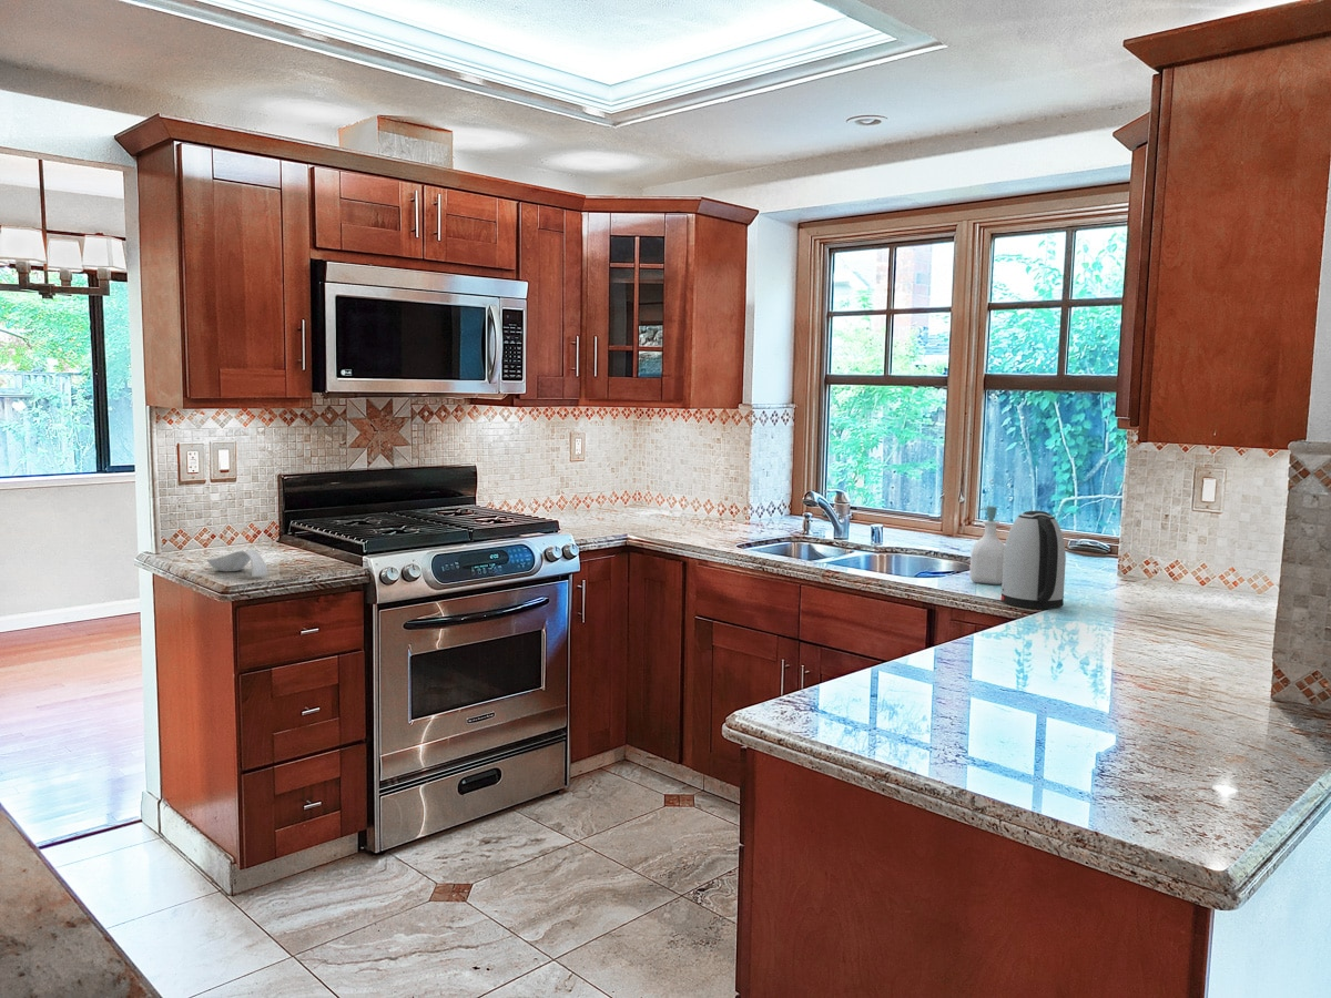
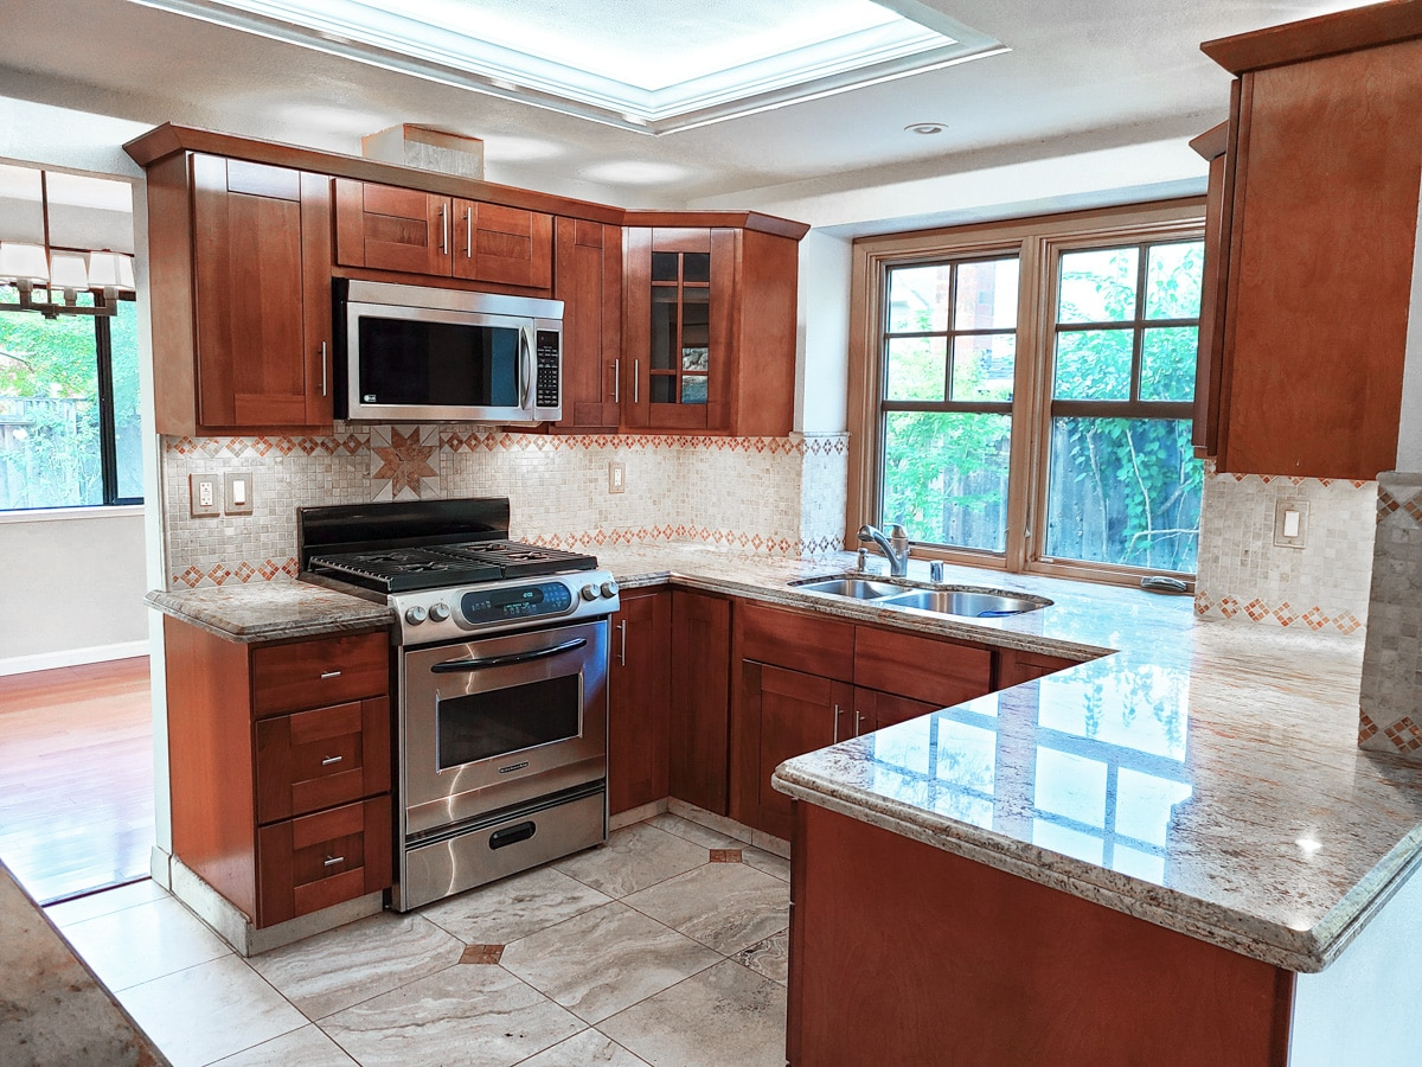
- soap bottle [969,506,1005,585]
- spoon rest [206,548,270,579]
- kettle [999,510,1067,610]
